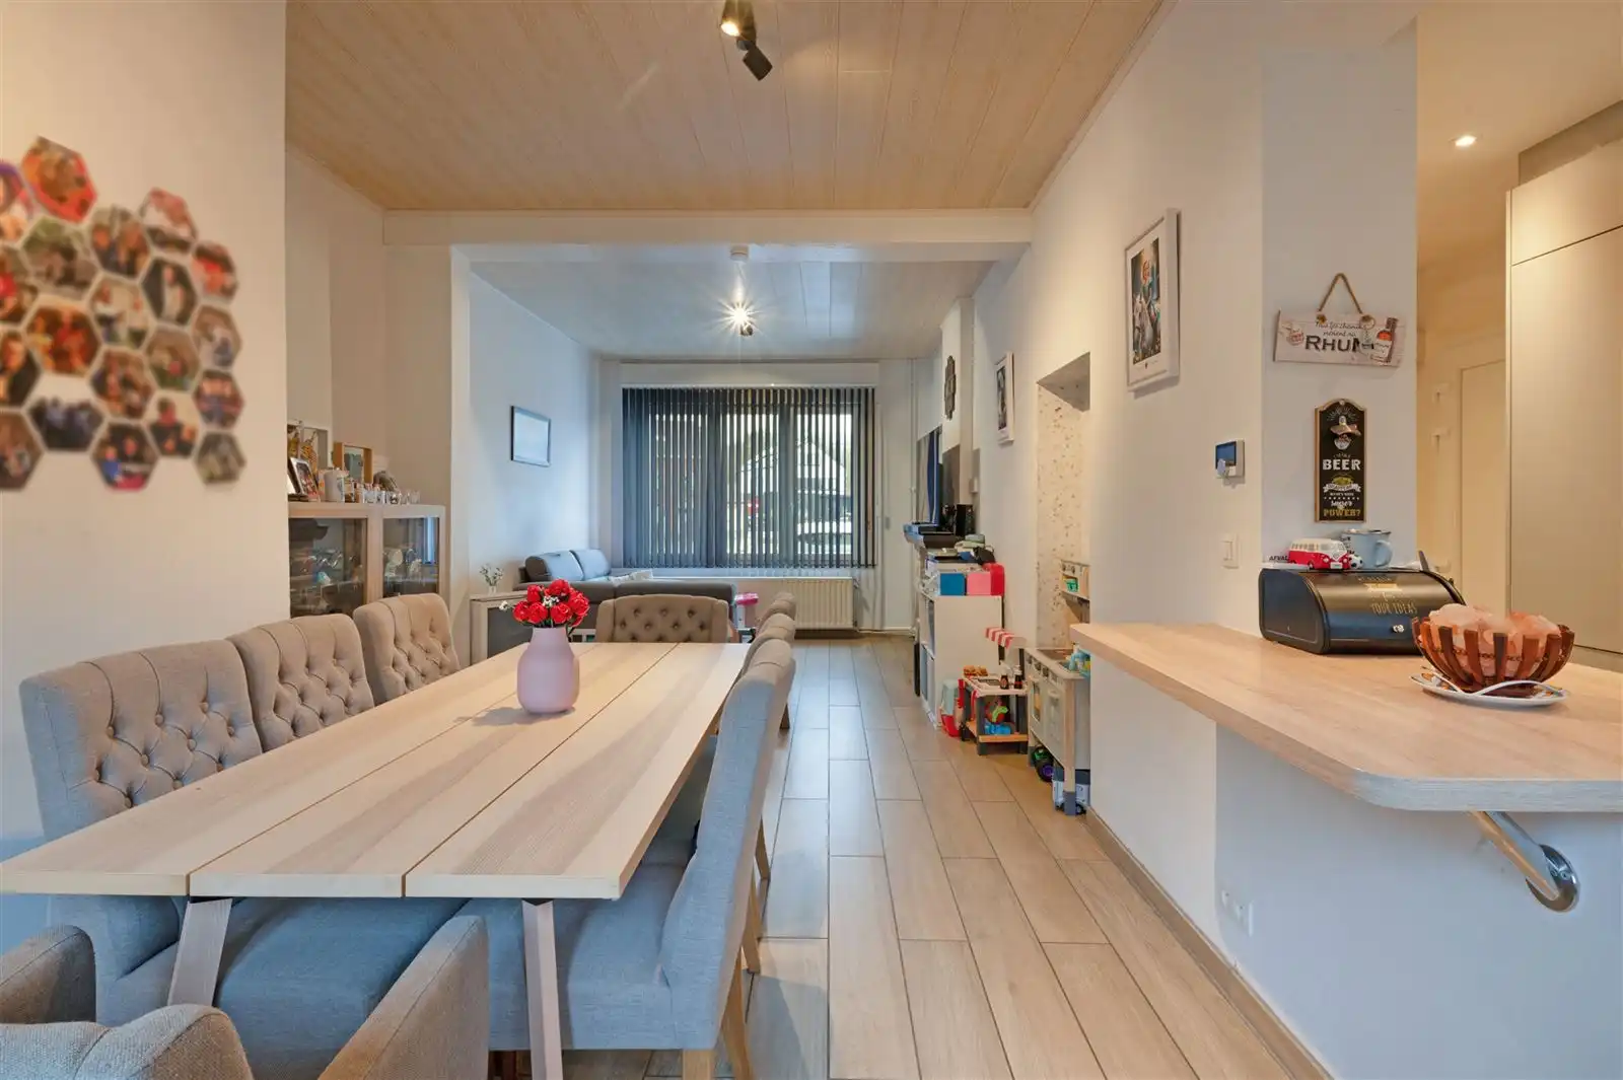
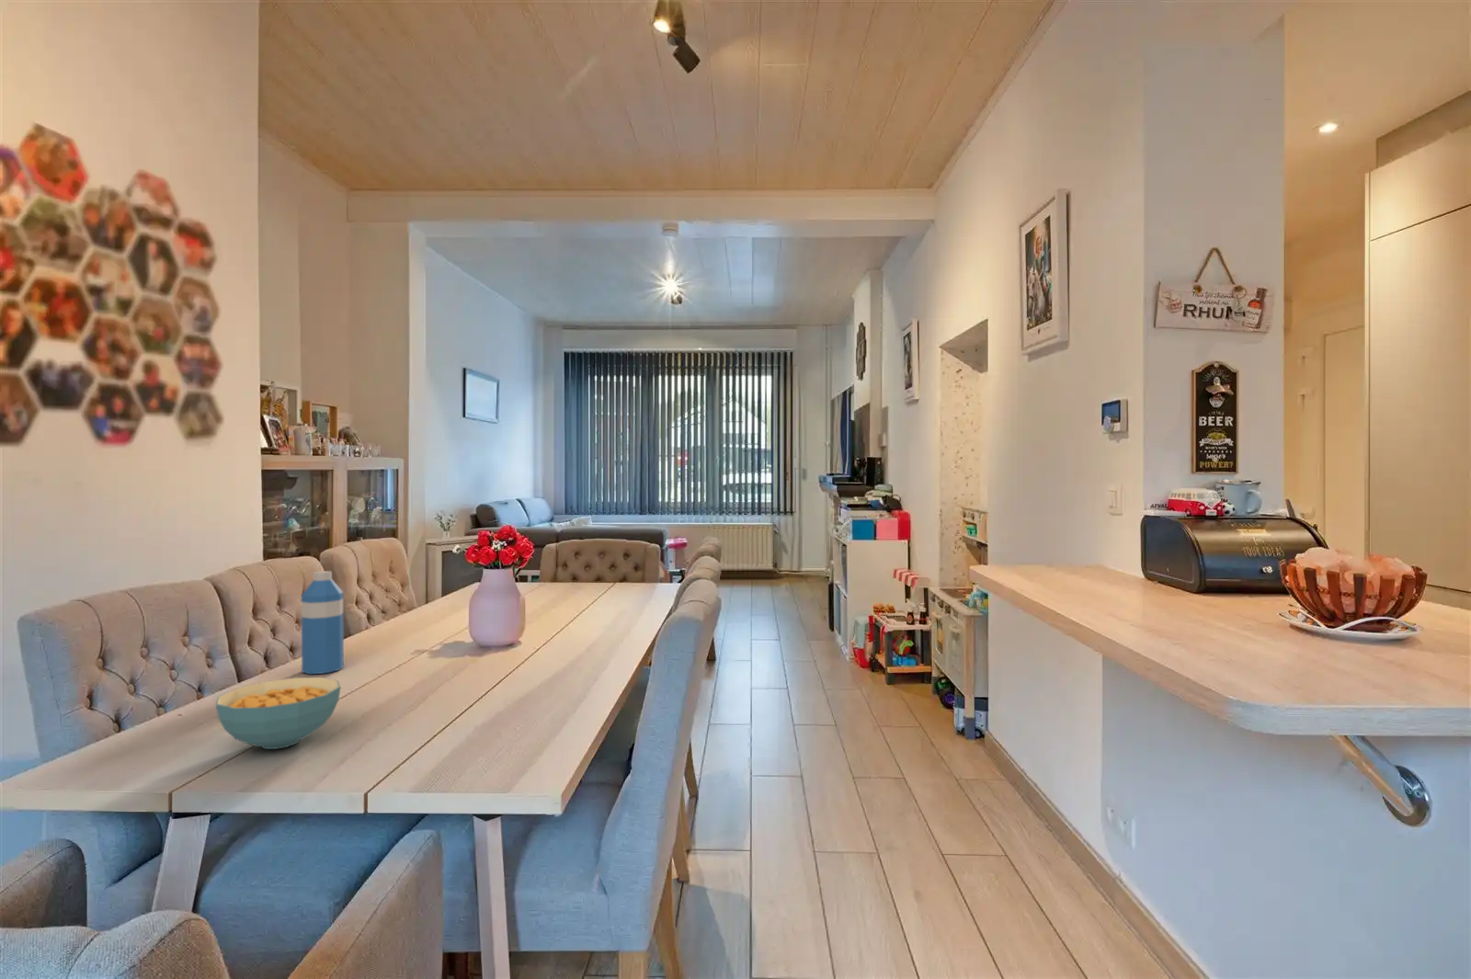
+ water bottle [301,570,344,675]
+ cereal bowl [215,676,341,751]
